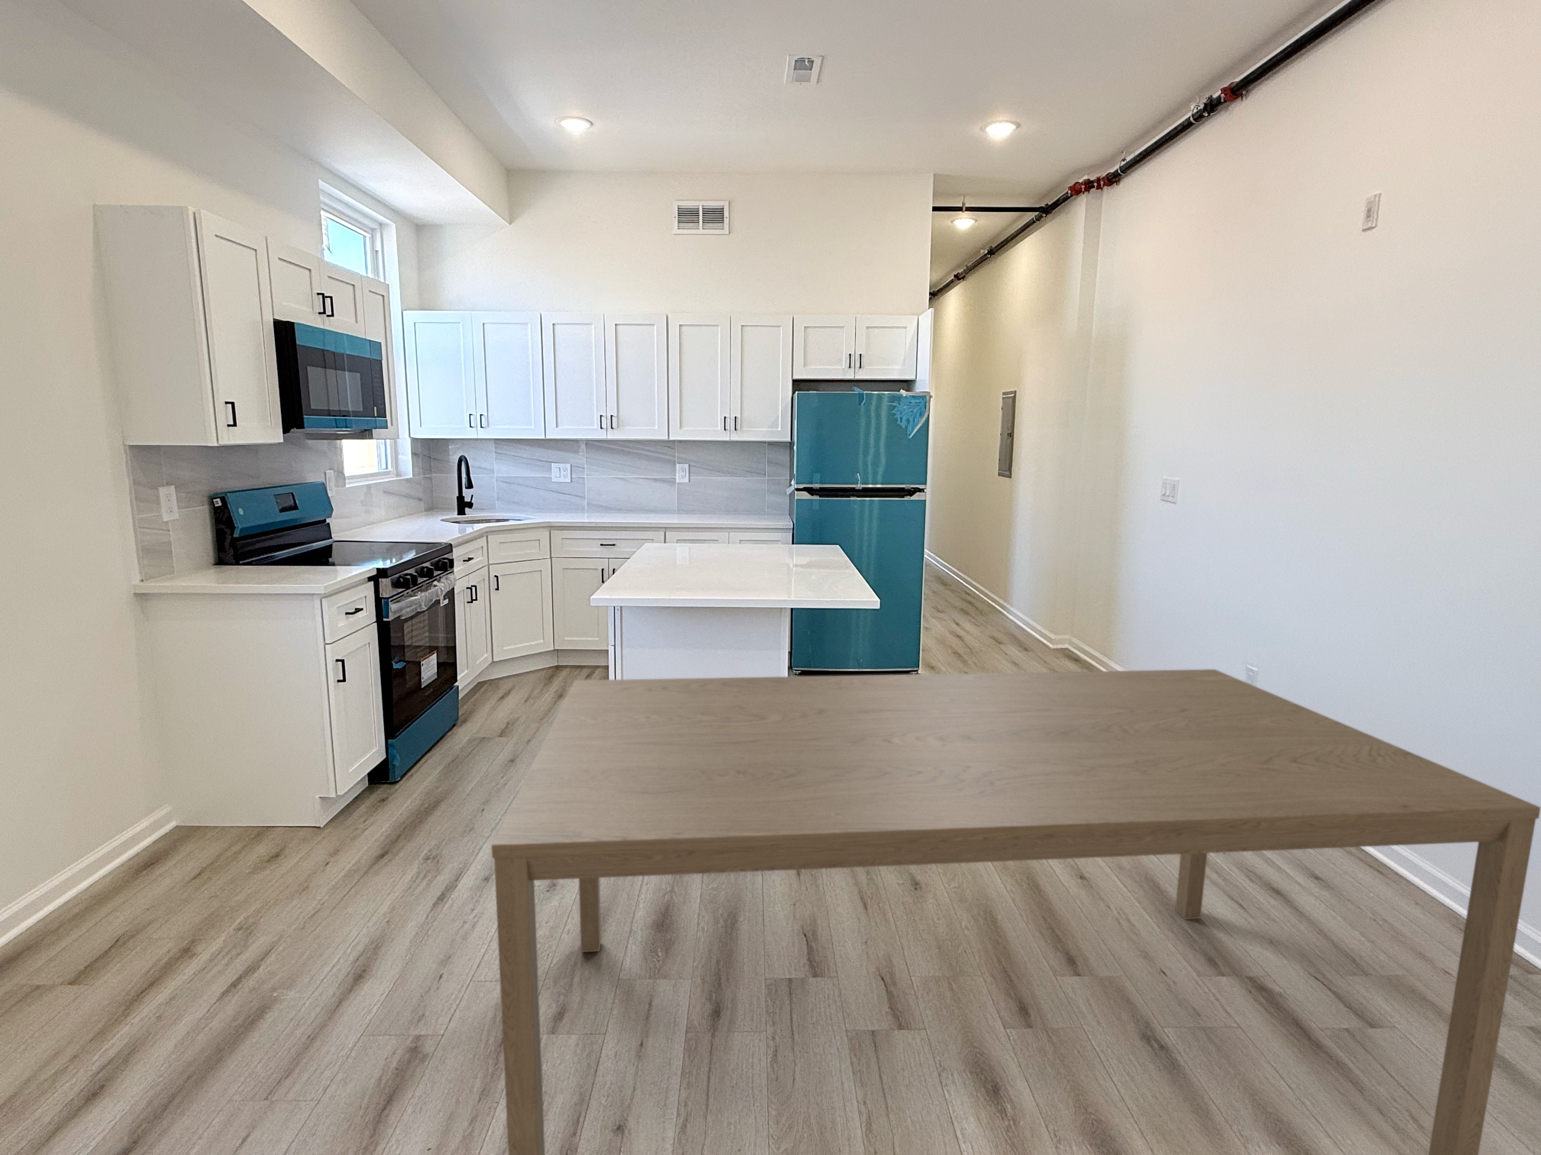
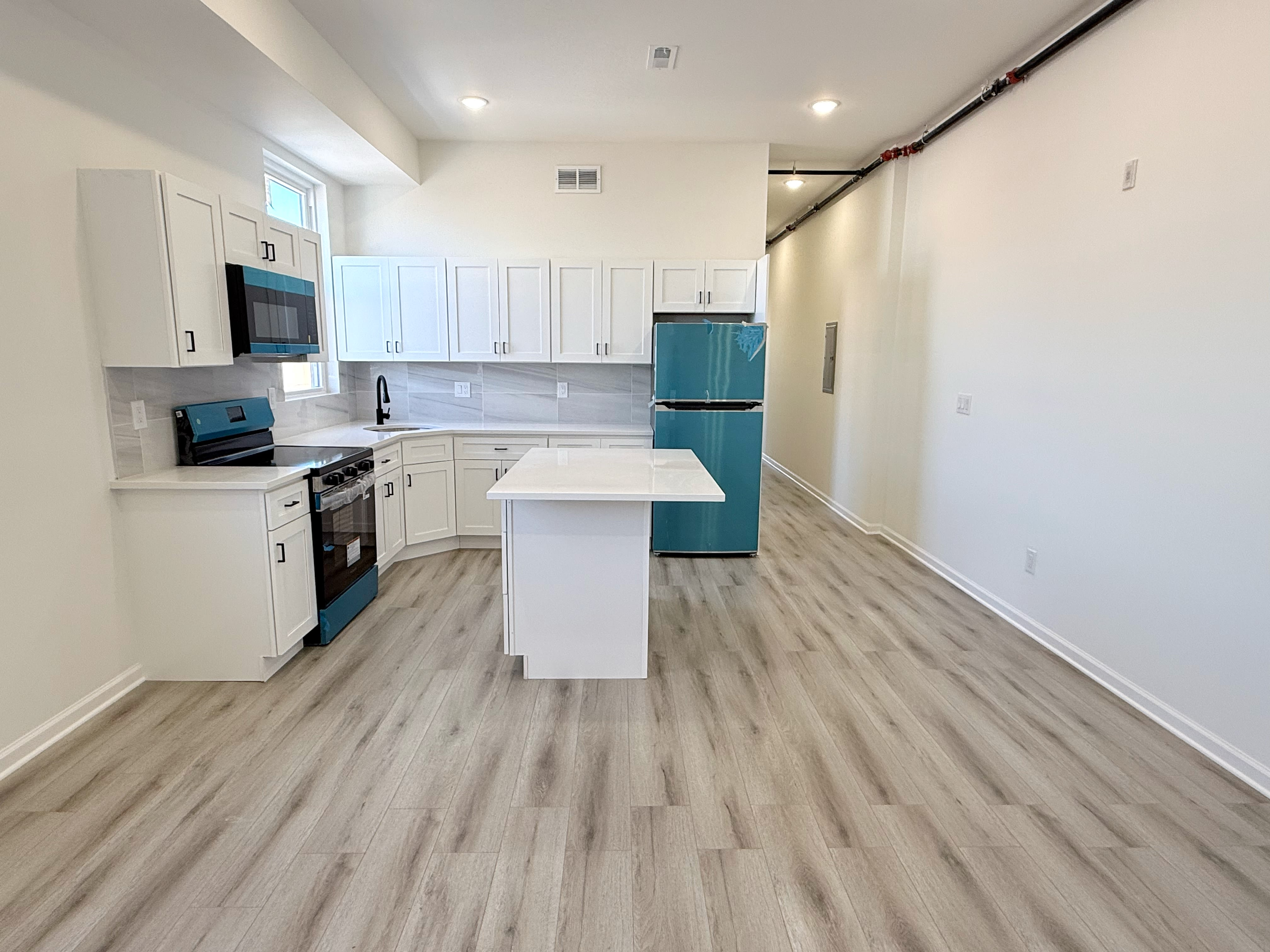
- dining table [491,668,1541,1155]
